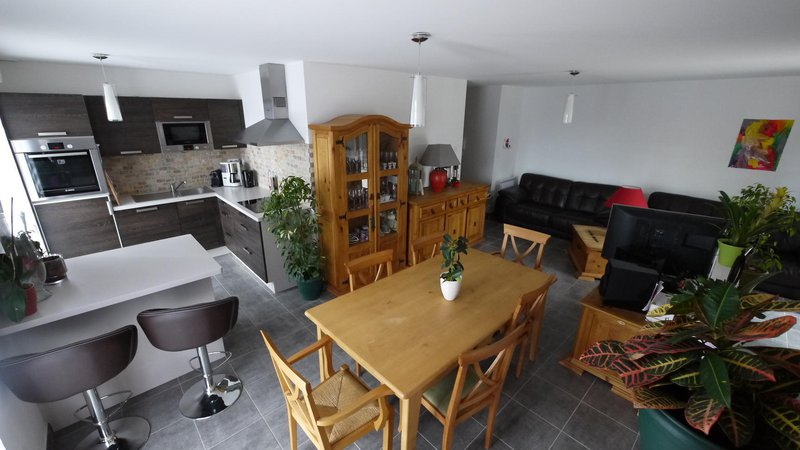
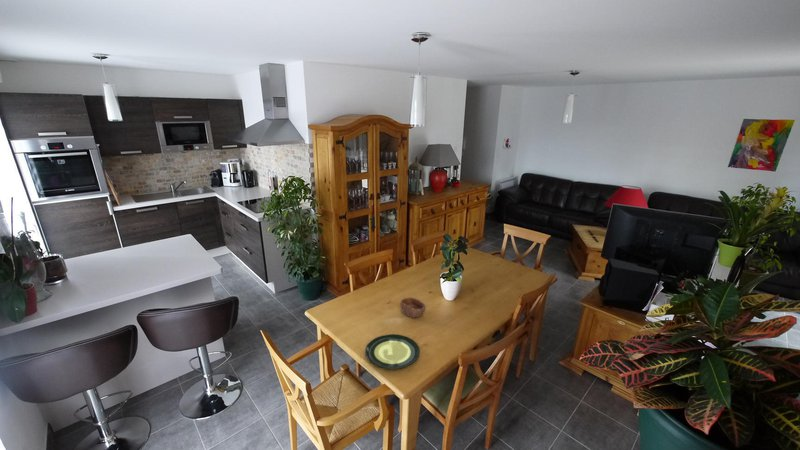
+ bowl [399,296,427,318]
+ plate [364,333,421,370]
